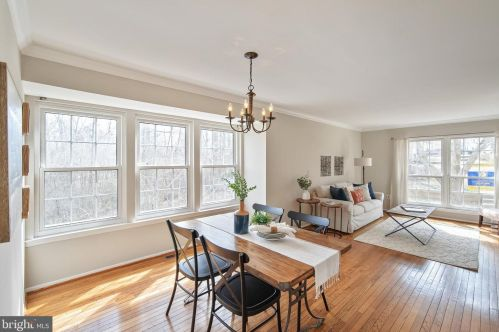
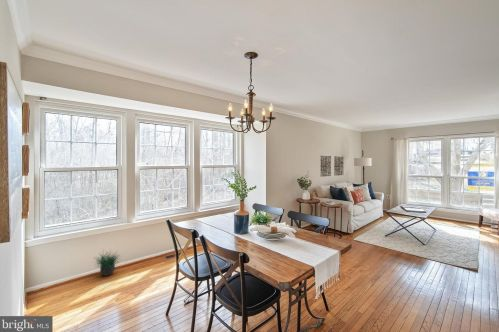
+ potted plant [91,249,123,277]
